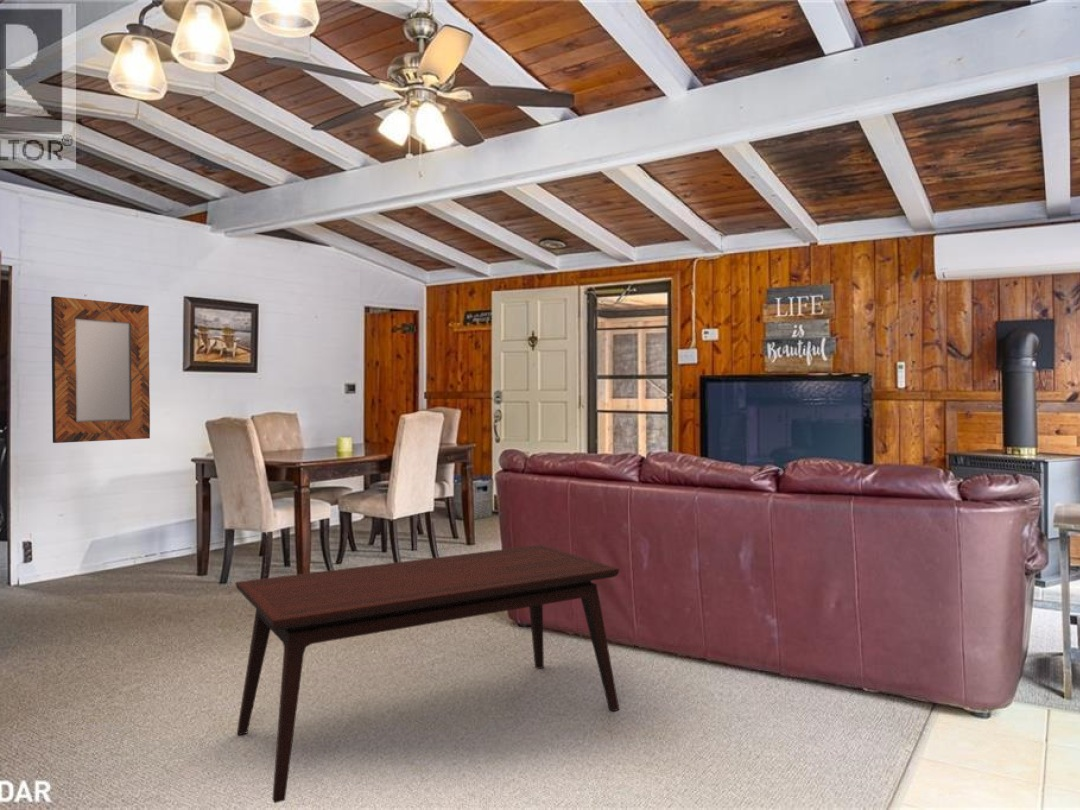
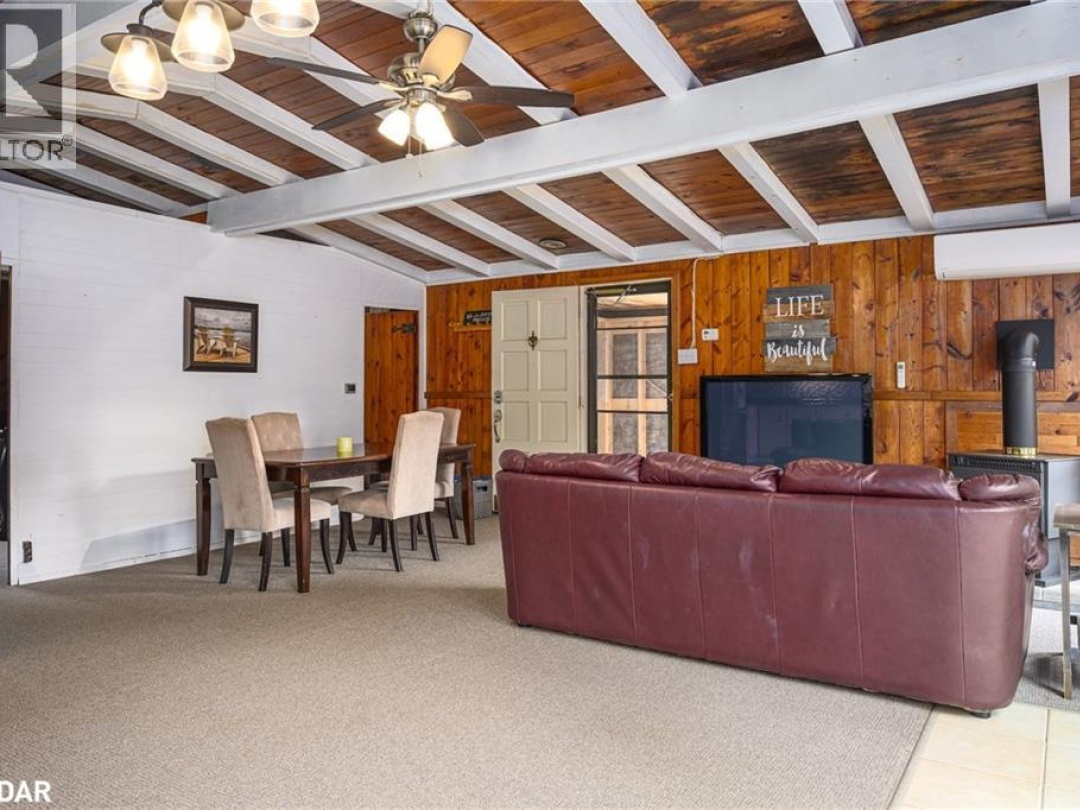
- coffee table [235,544,620,804]
- home mirror [50,295,151,444]
